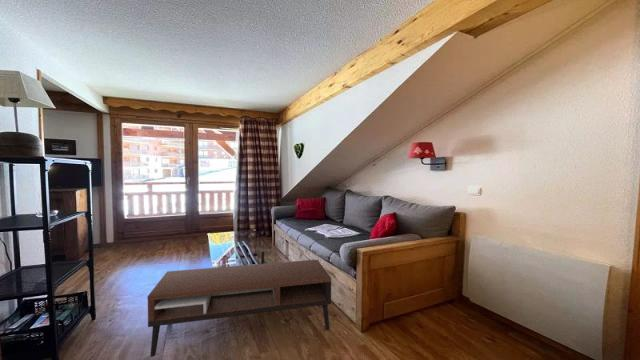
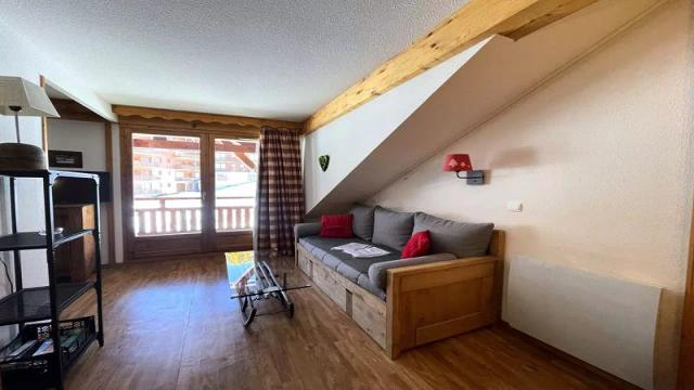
- coffee table [147,259,332,358]
